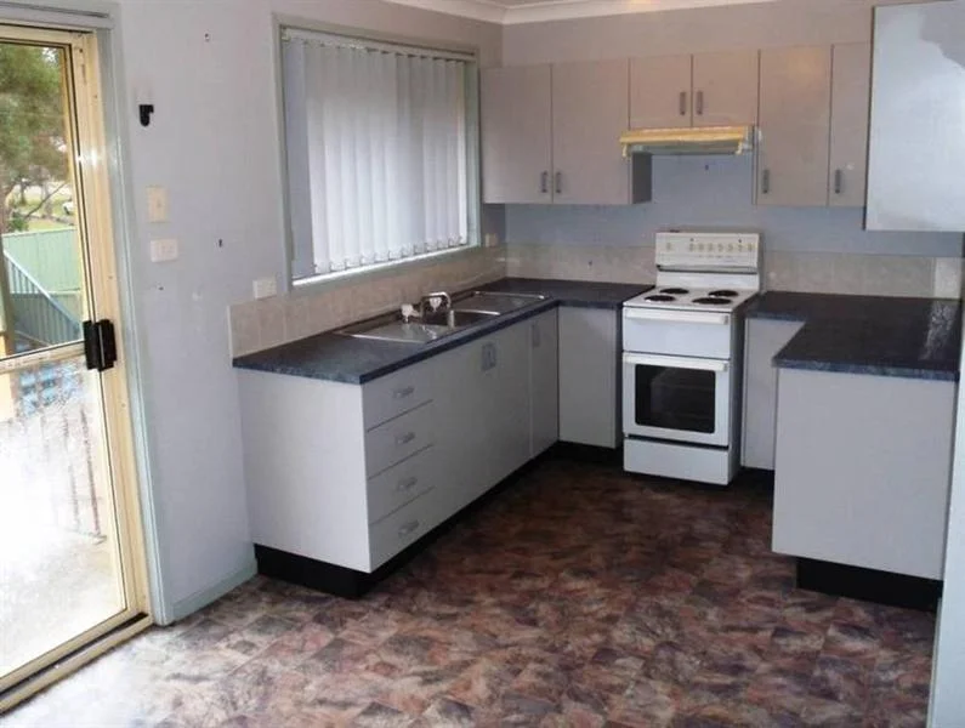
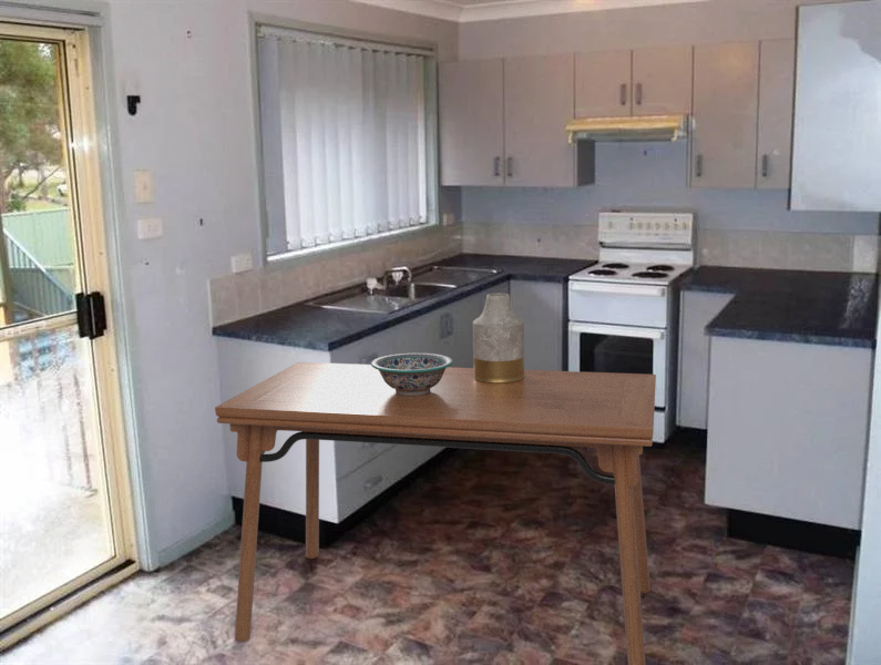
+ vase [472,293,525,383]
+ dining table [214,361,657,665]
+ decorative bowl [370,352,454,396]
